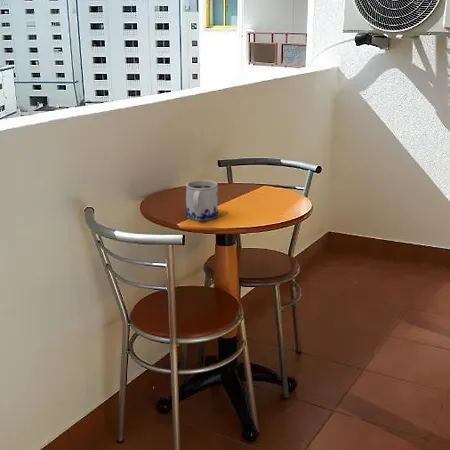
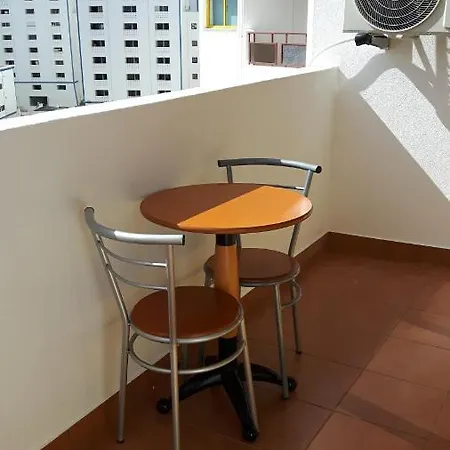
- mug [184,179,219,222]
